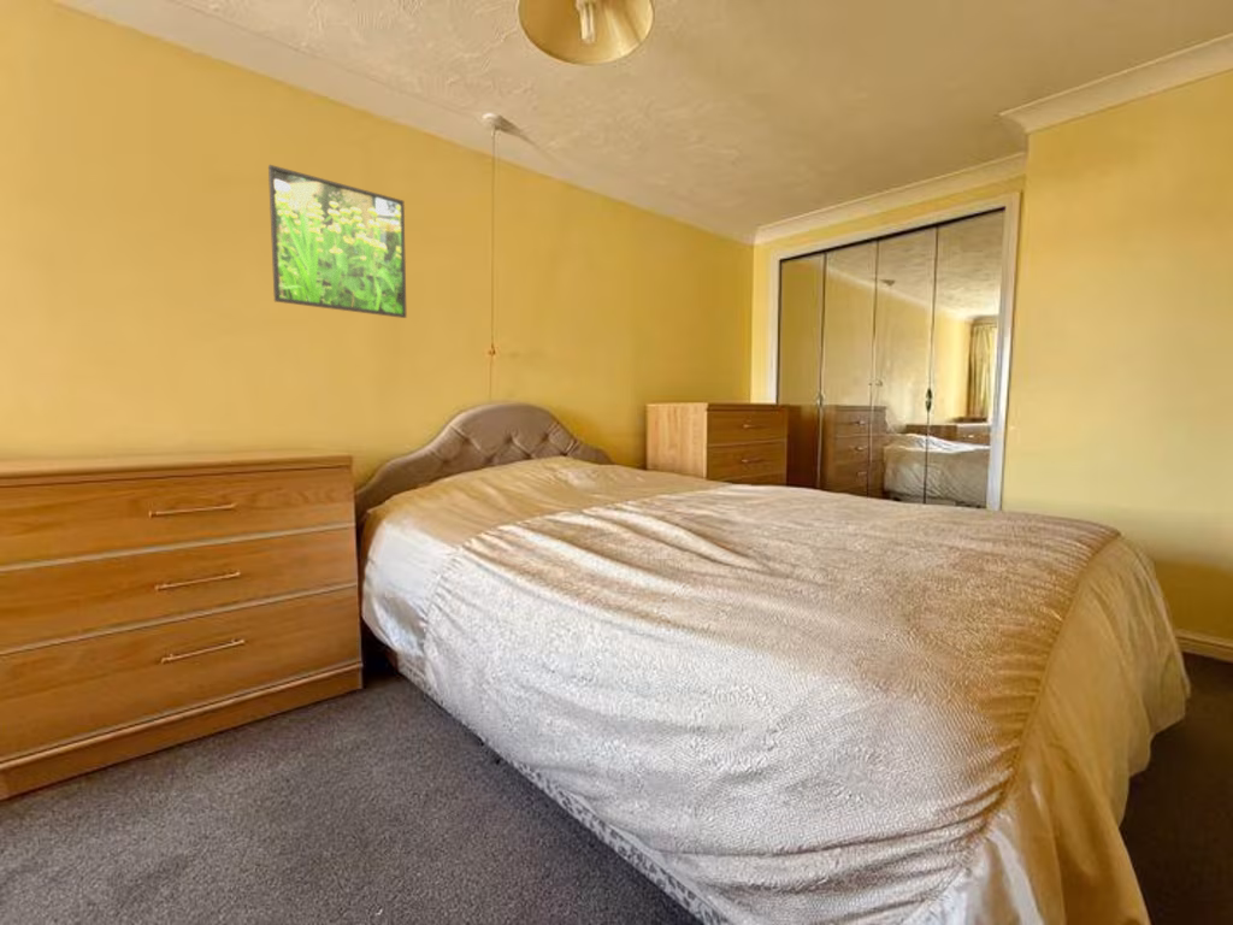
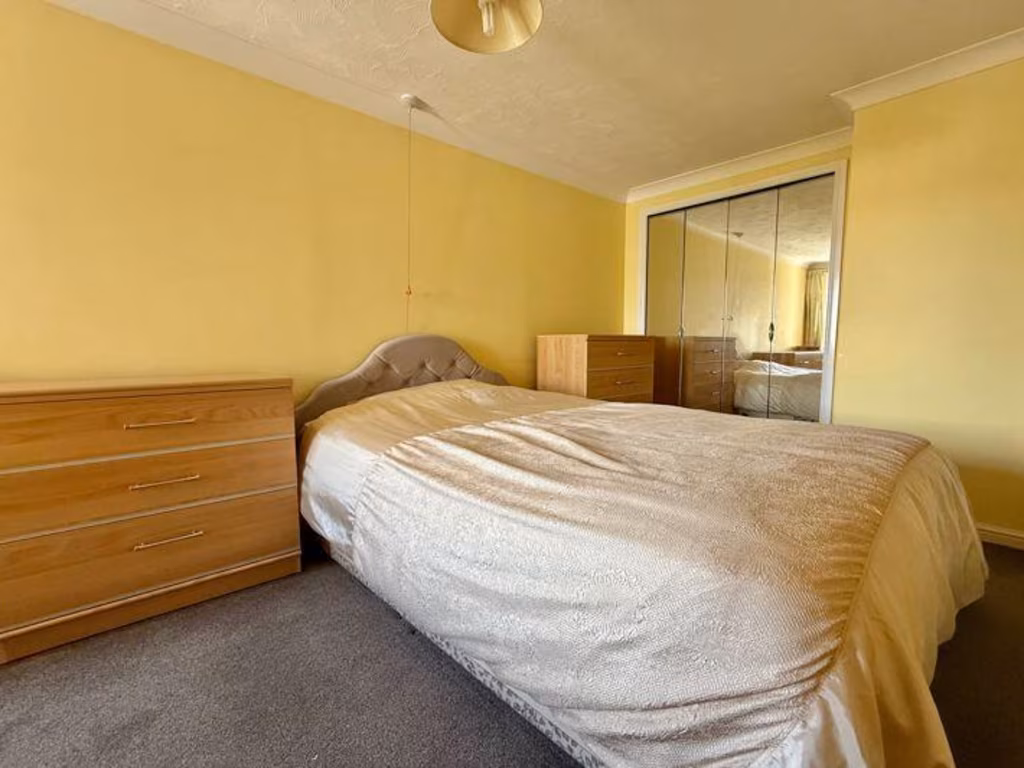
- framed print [267,164,408,319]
